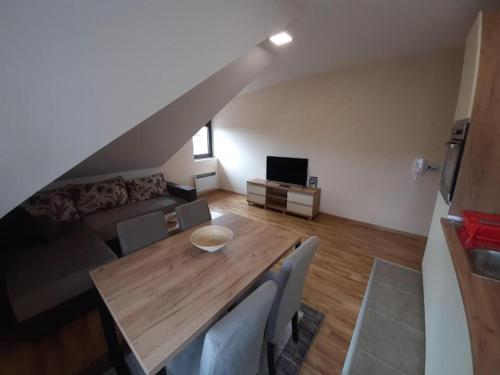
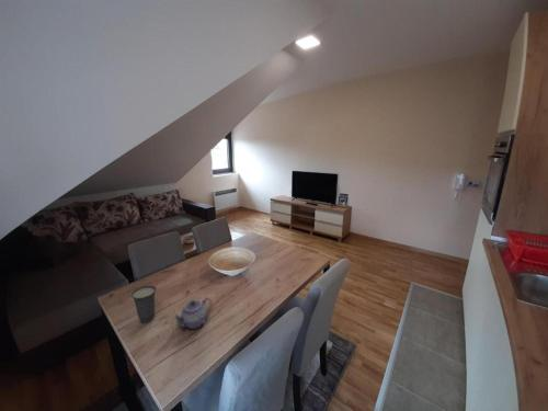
+ teapot [171,296,213,330]
+ cup [129,284,158,324]
